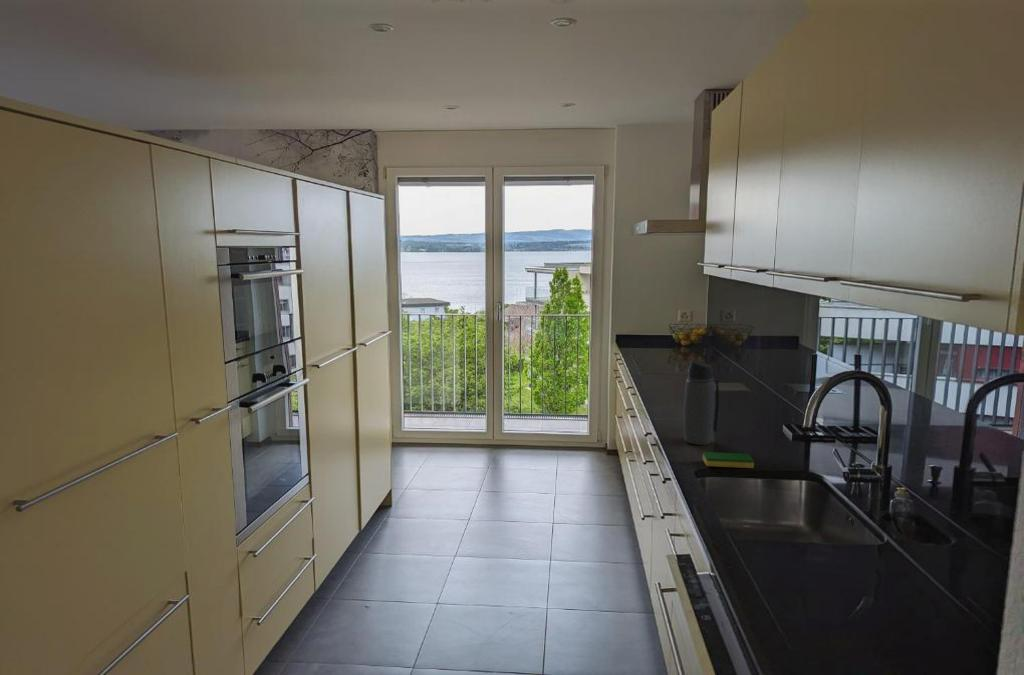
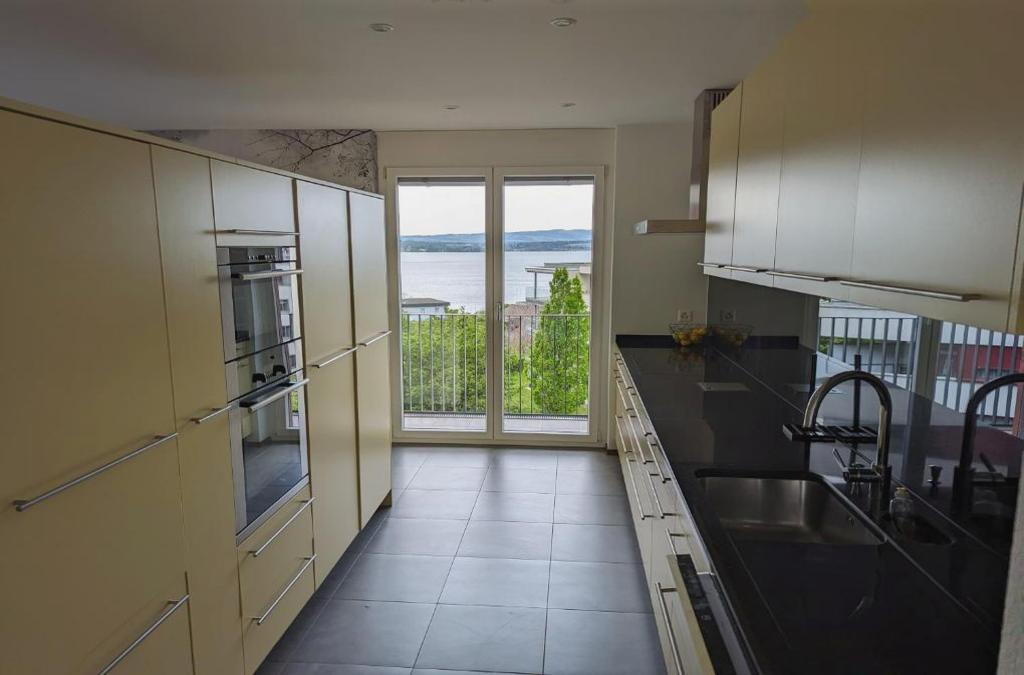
- dish sponge [702,451,755,469]
- water bottle [683,359,720,446]
